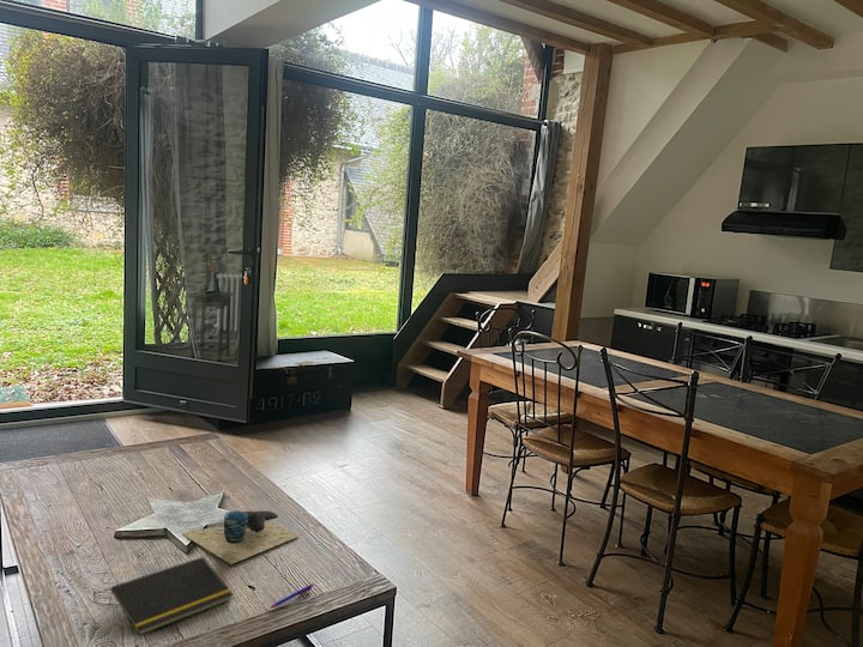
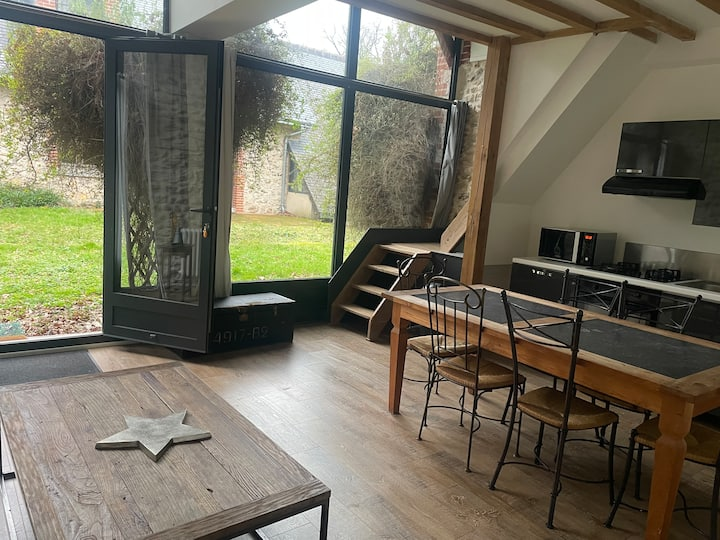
- notepad [108,556,235,636]
- pen [268,582,315,610]
- cup [182,509,301,566]
